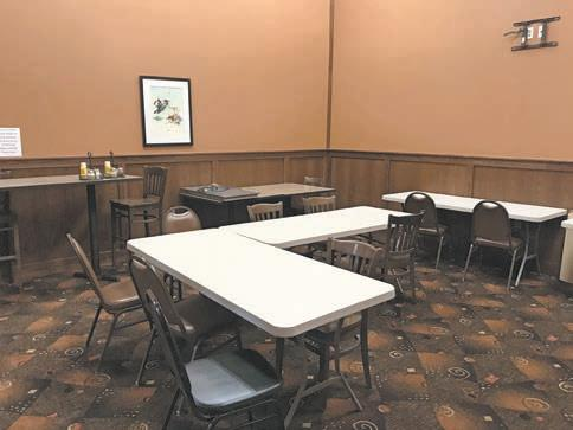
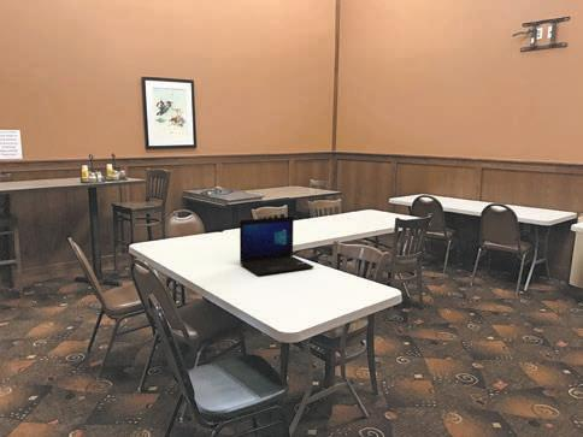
+ laptop [238,215,314,277]
